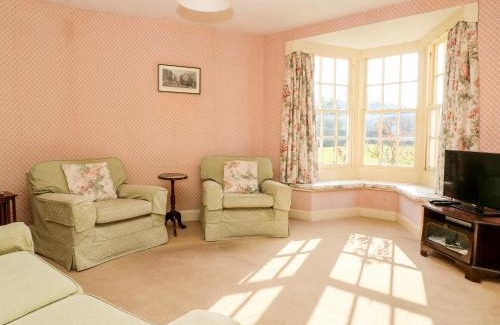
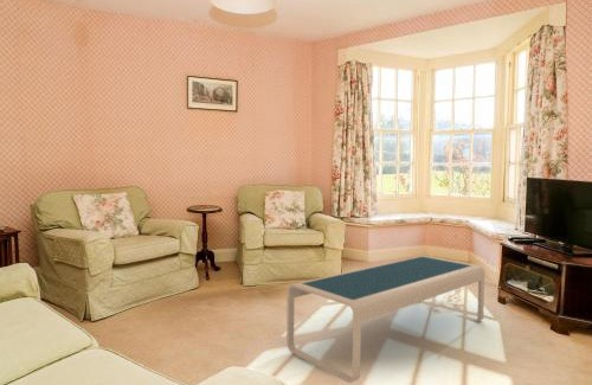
+ coffee table [285,255,485,384]
